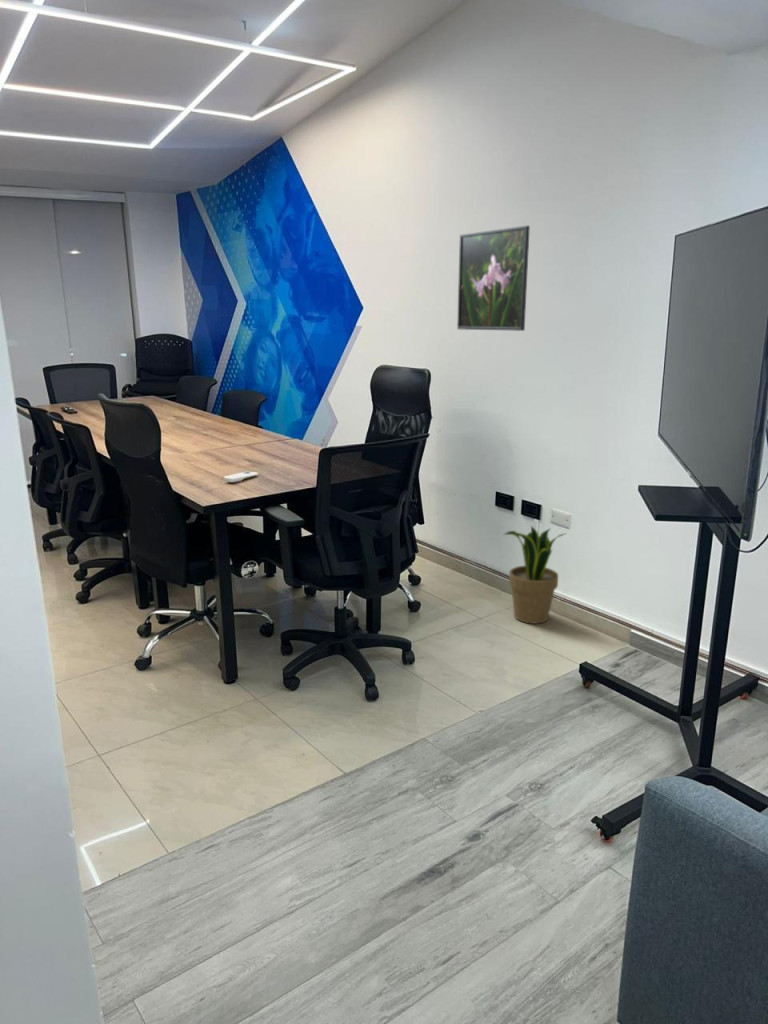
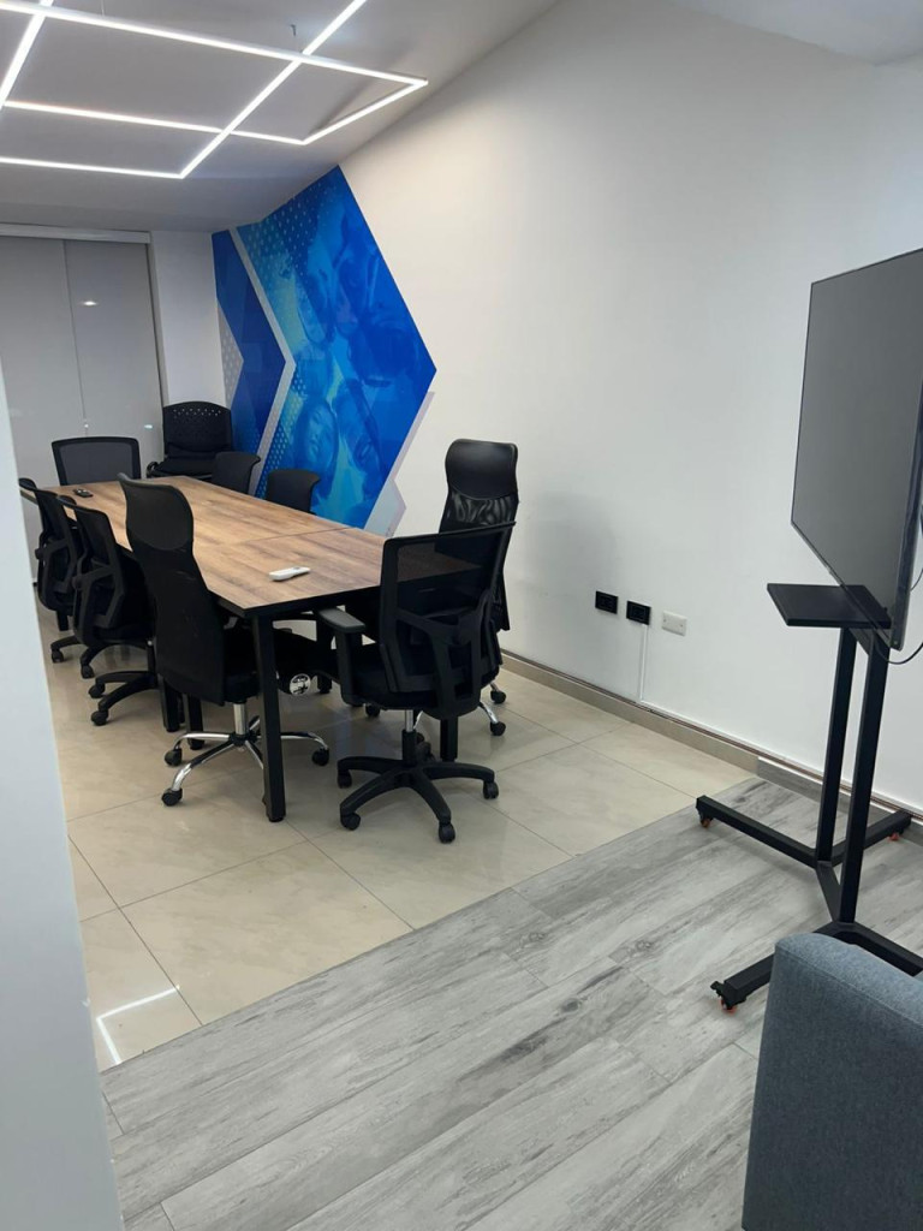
- potted plant [503,525,566,625]
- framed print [456,225,531,332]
